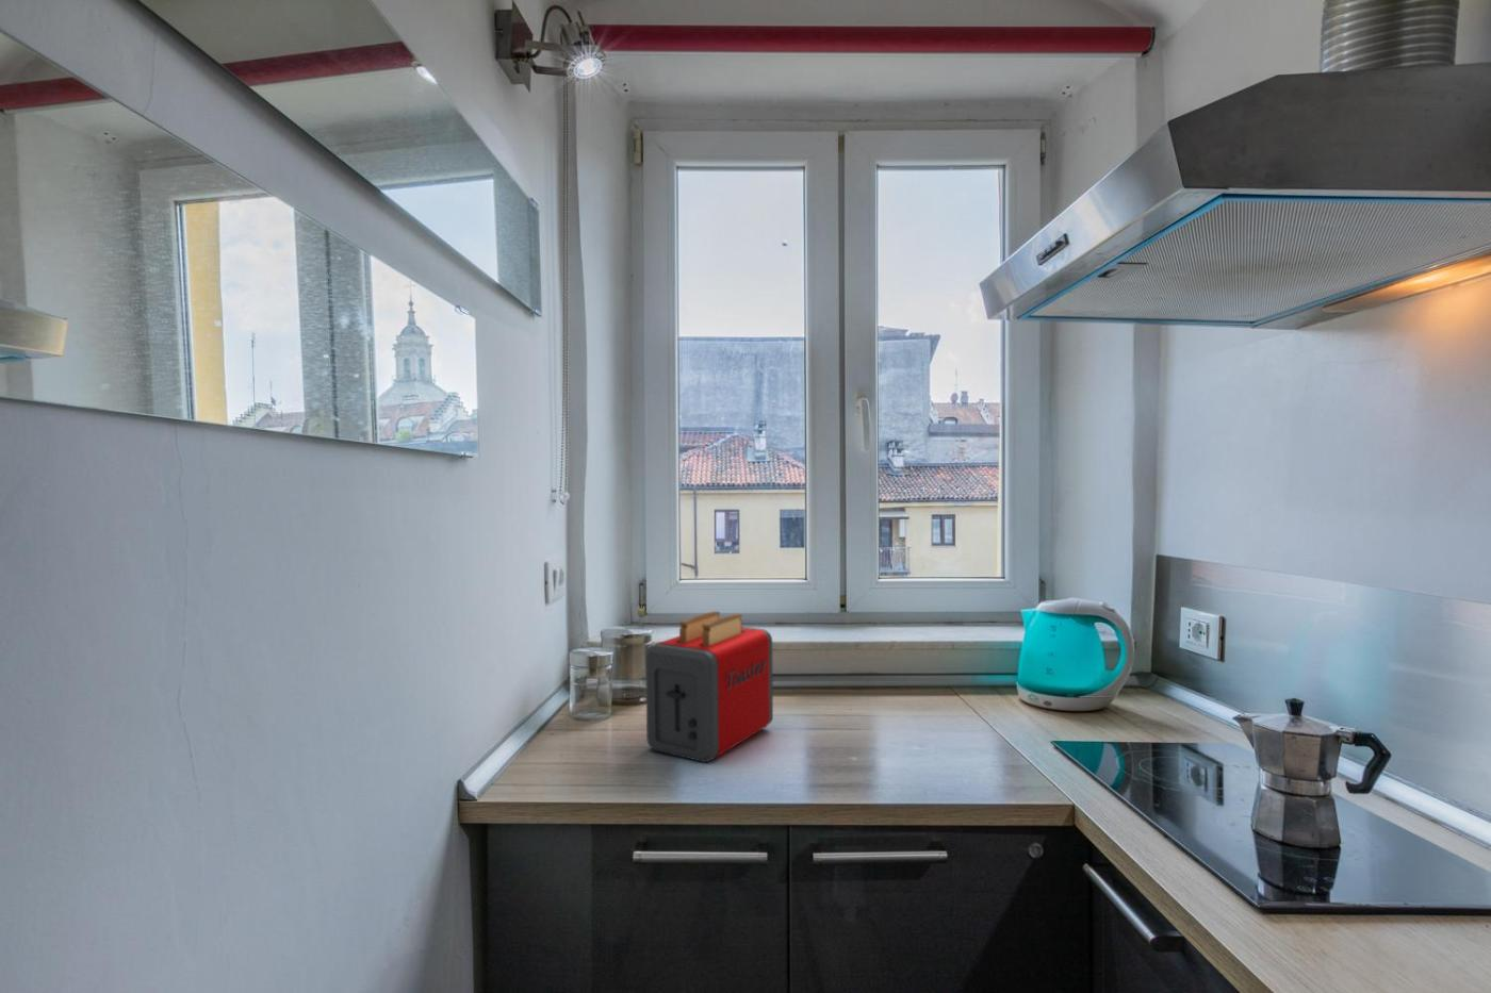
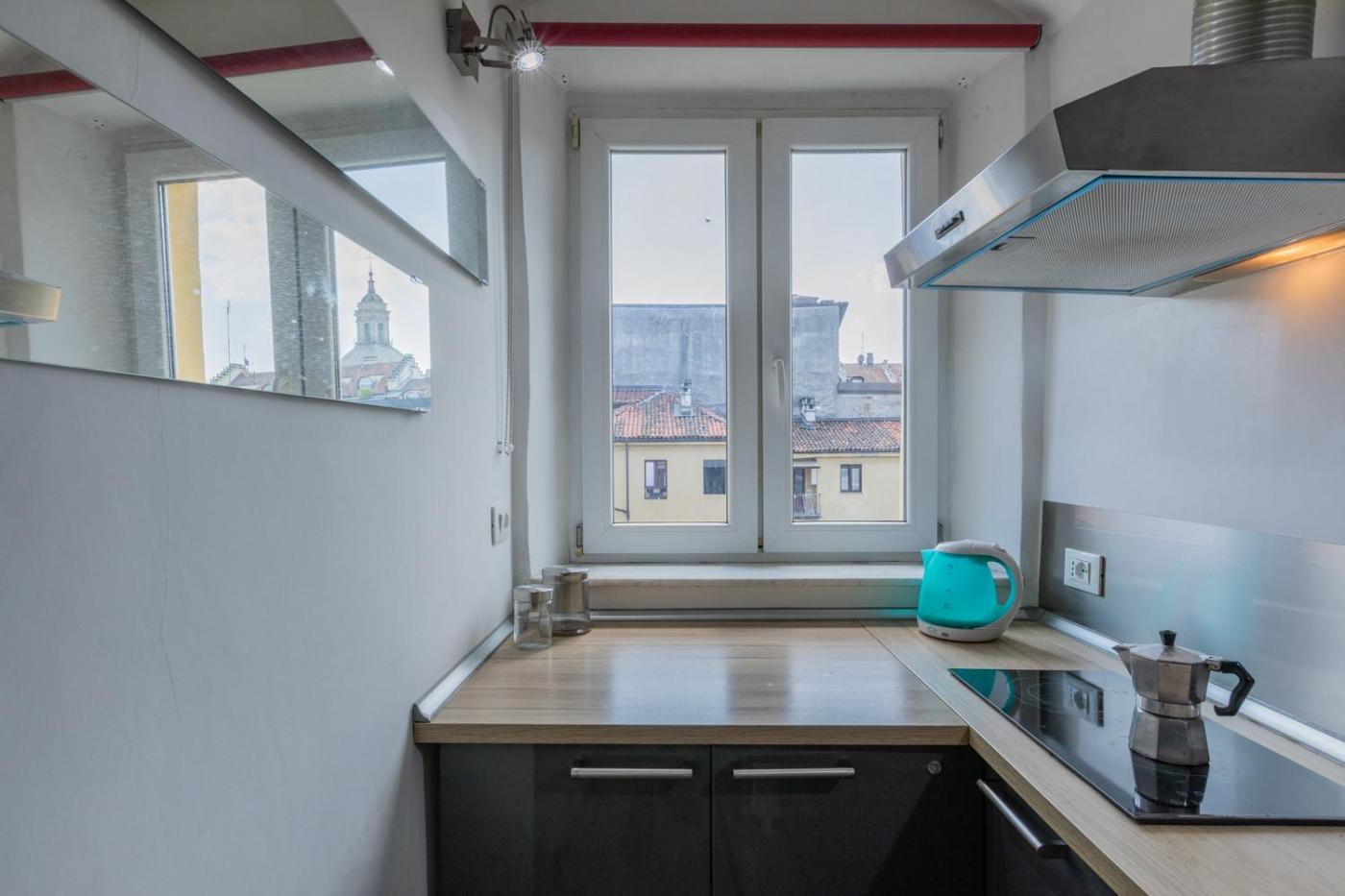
- toaster [644,610,774,764]
